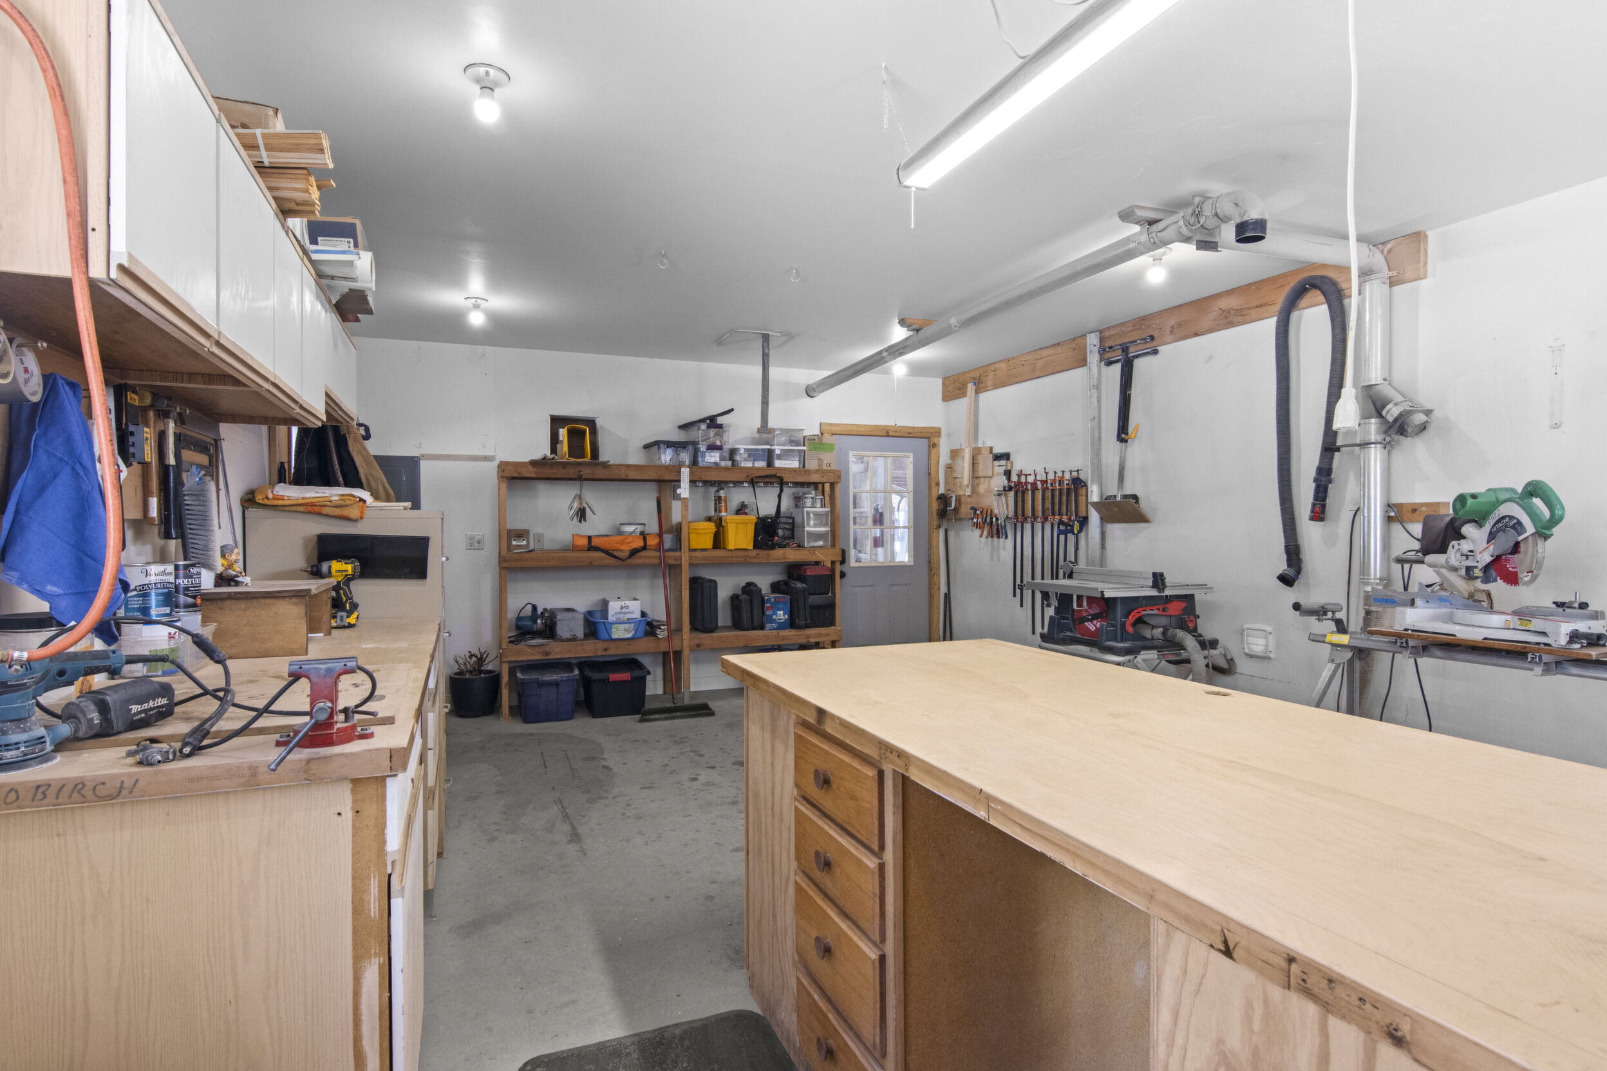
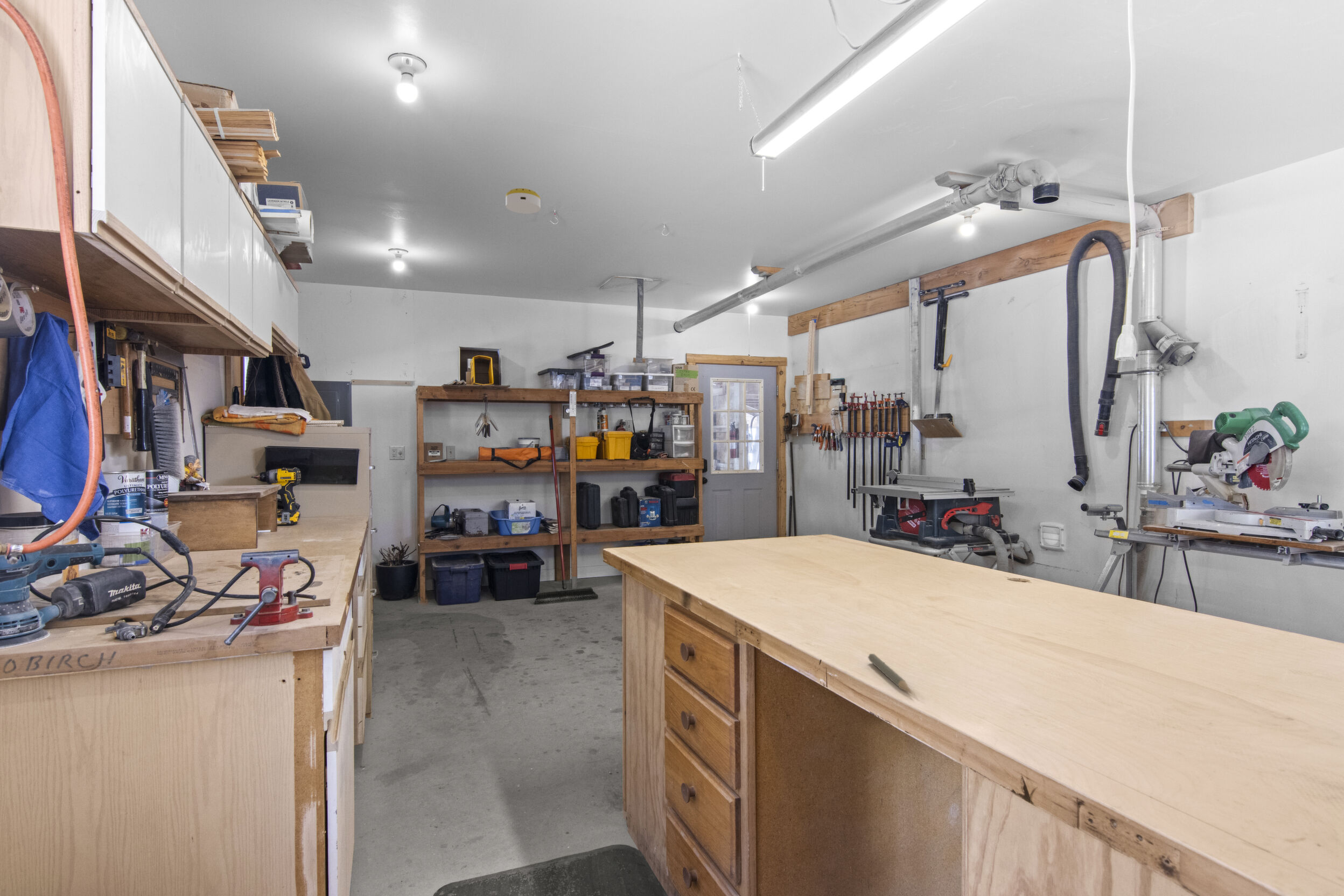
+ smoke detector [505,188,541,214]
+ pencil [867,653,913,695]
